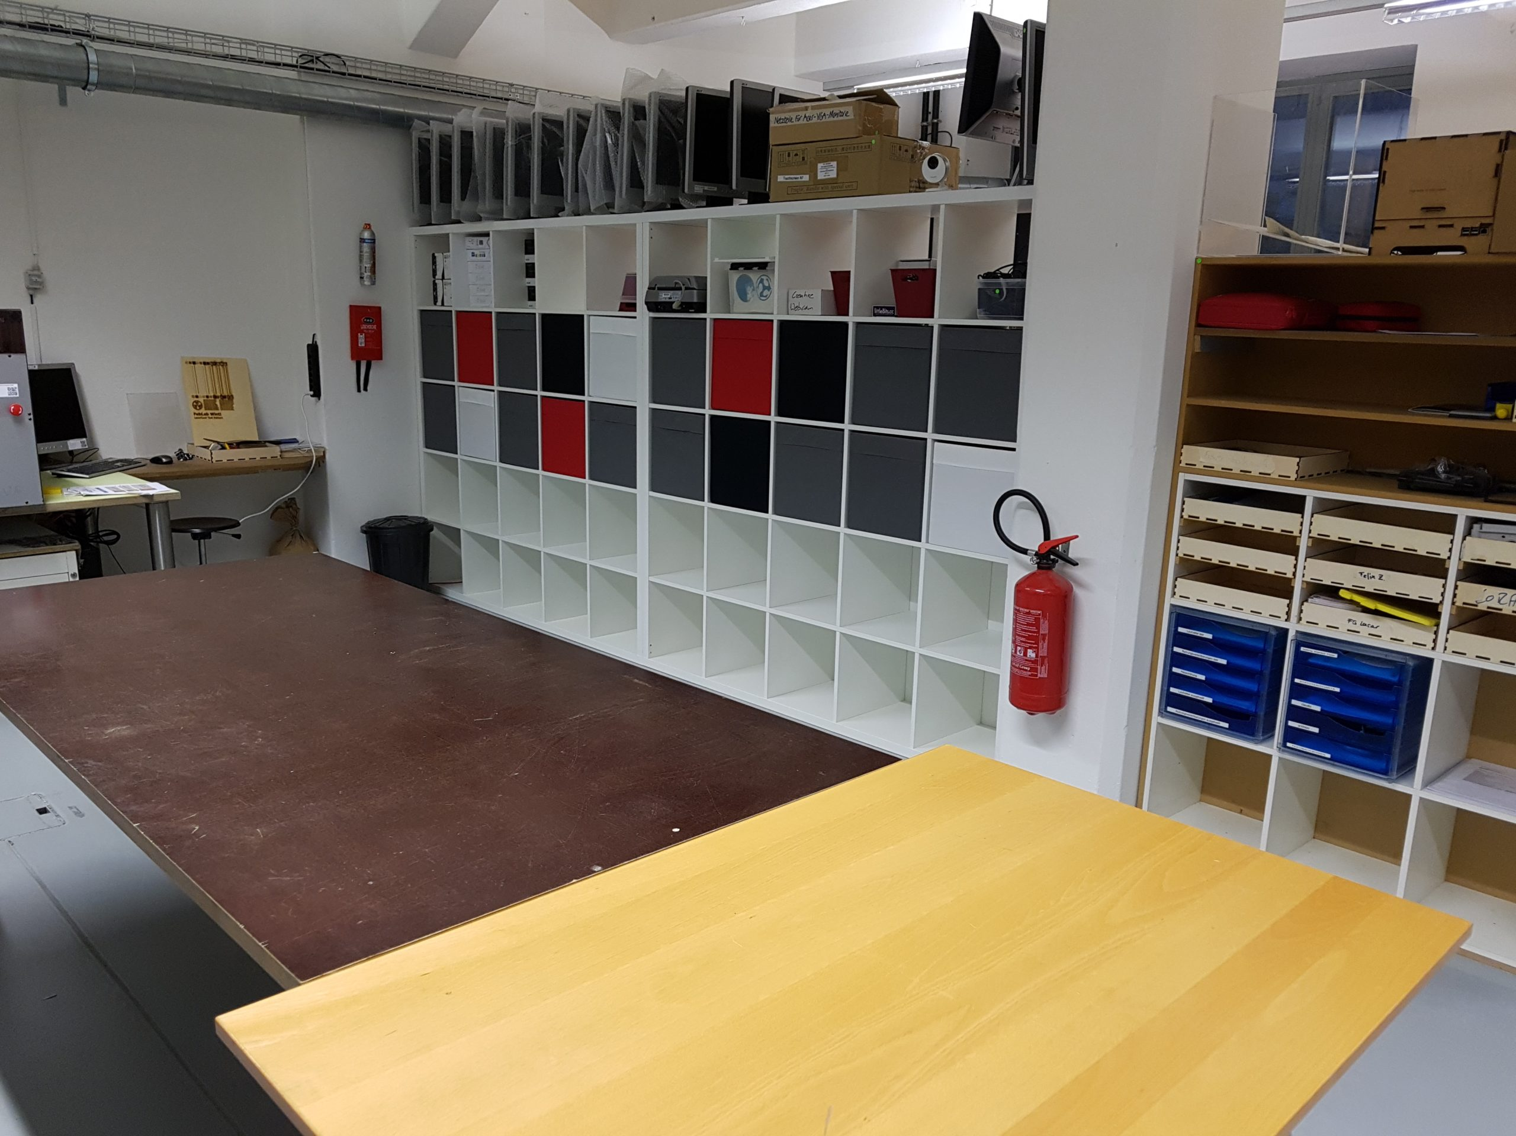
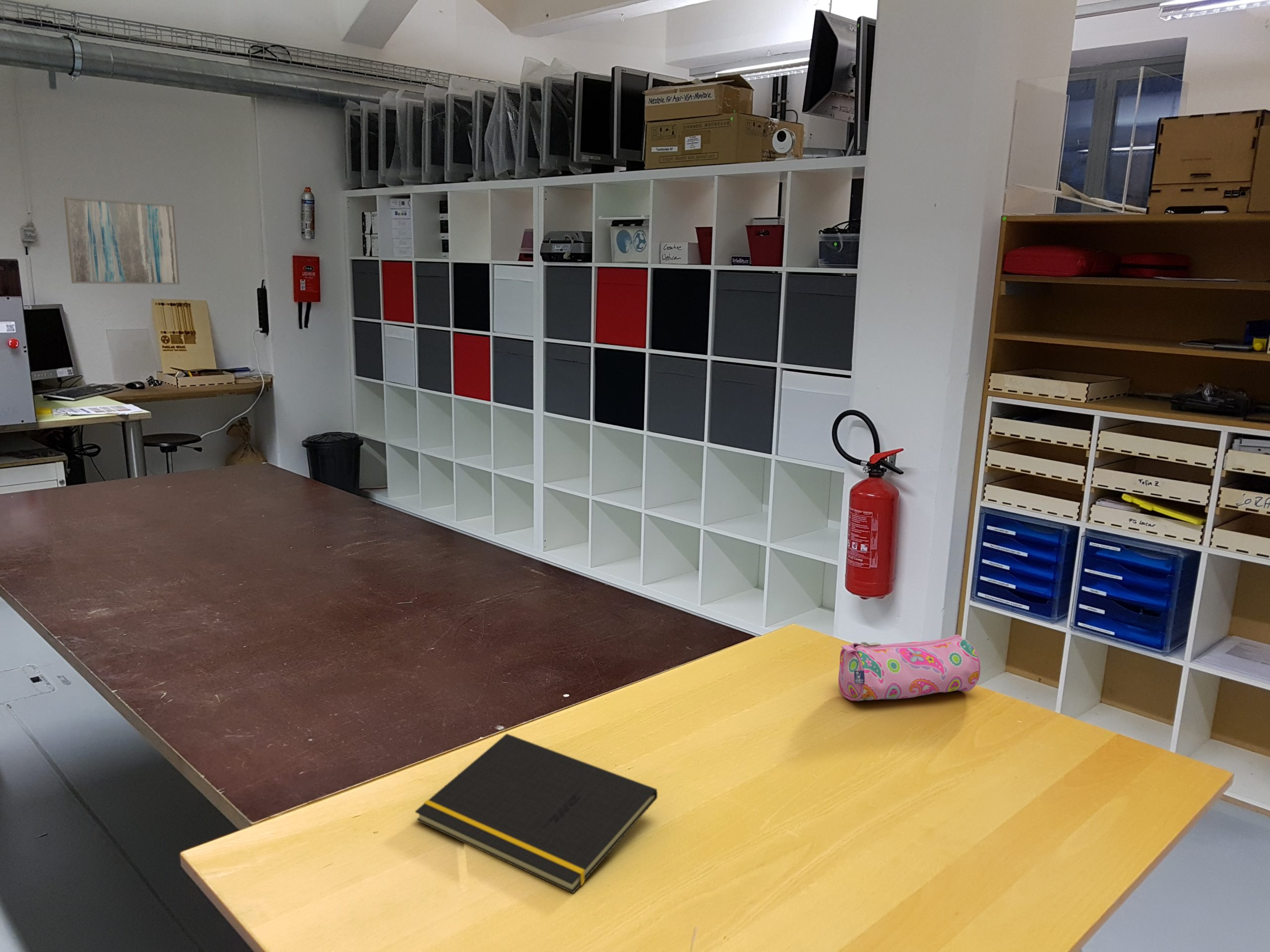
+ notepad [415,733,658,894]
+ pencil case [838,634,981,702]
+ wall art [64,196,181,285]
